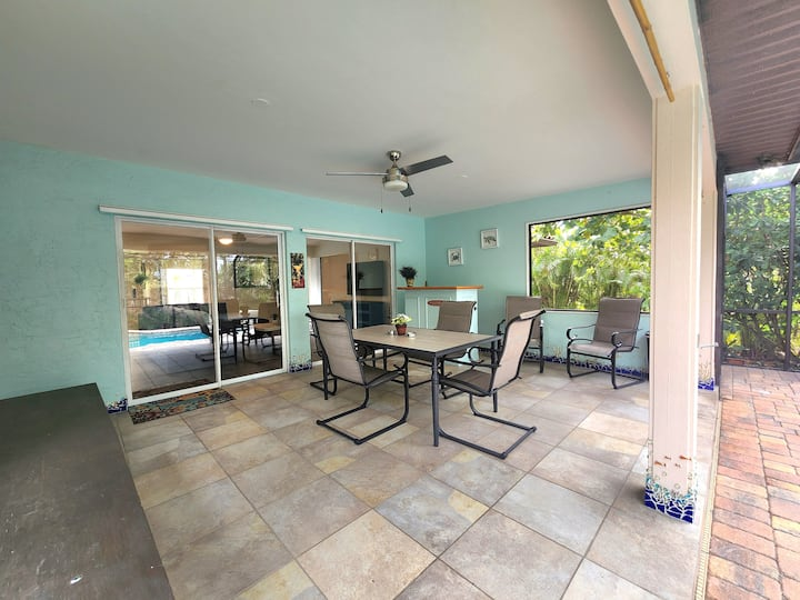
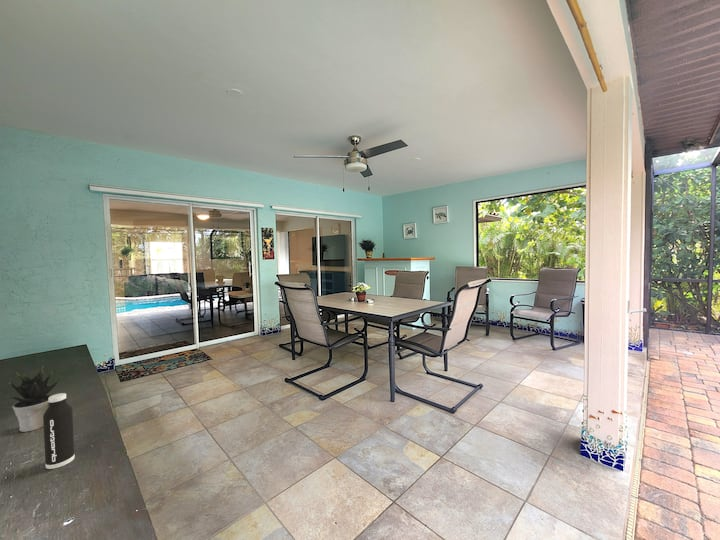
+ potted plant [4,365,63,433]
+ water bottle [43,392,76,470]
